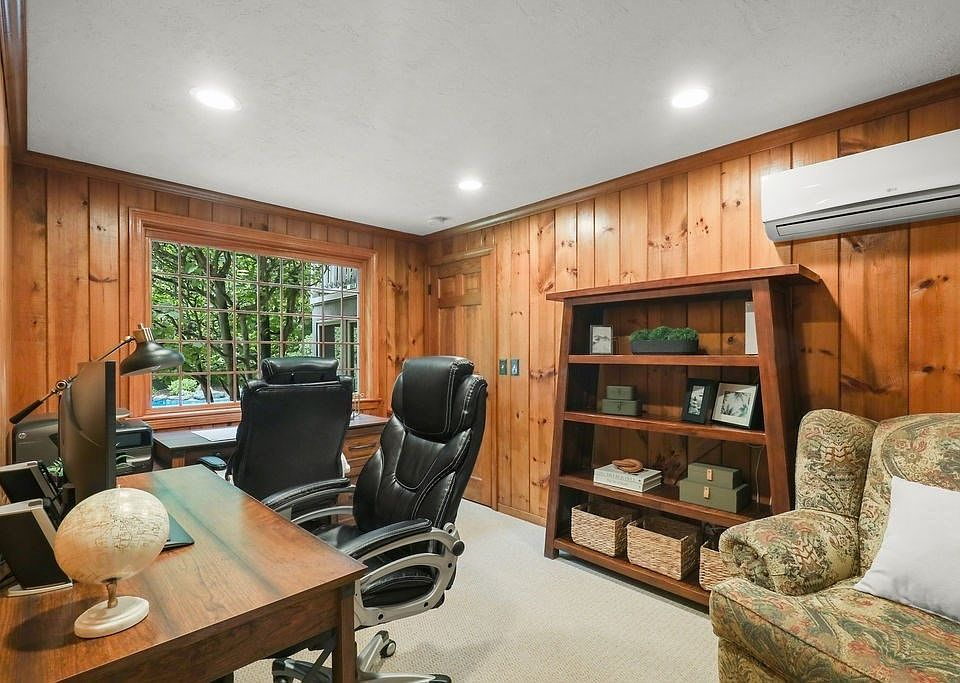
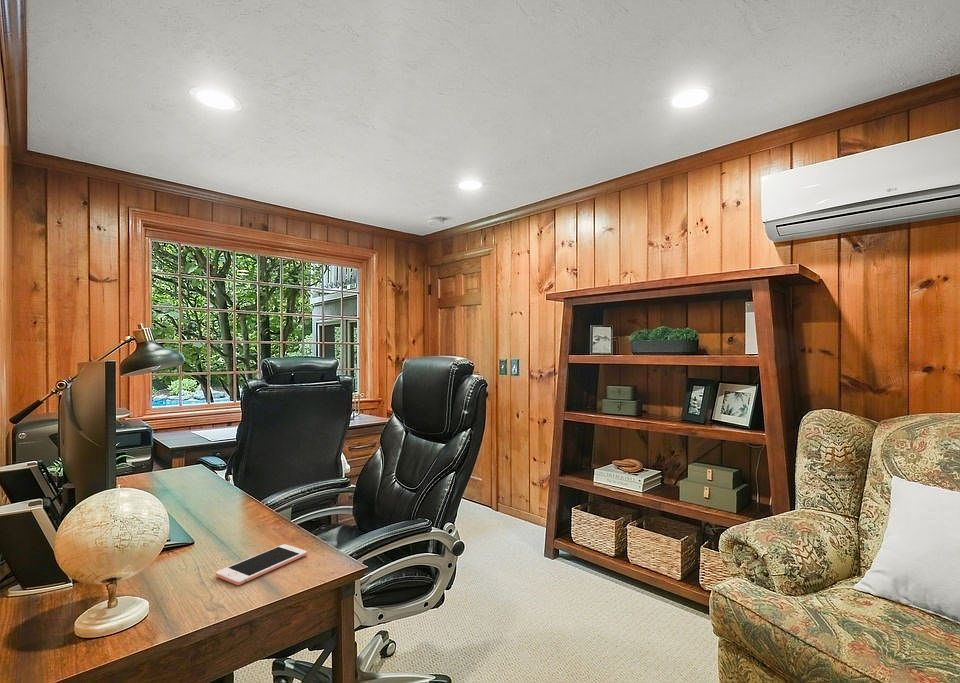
+ cell phone [215,543,308,586]
